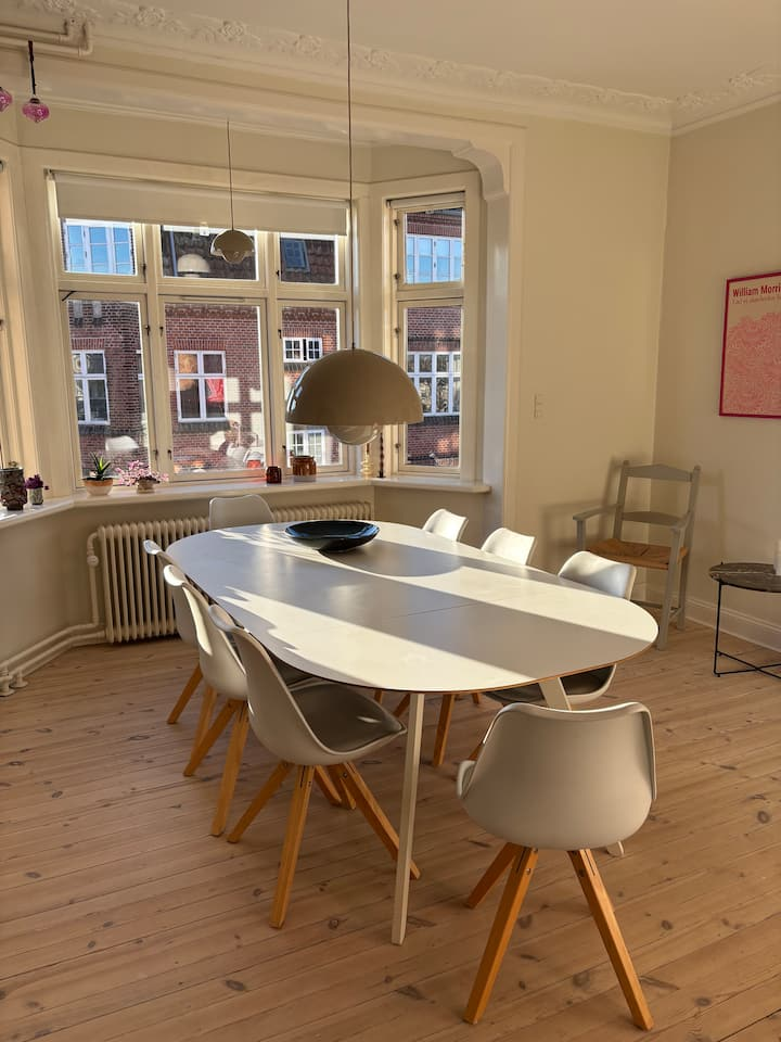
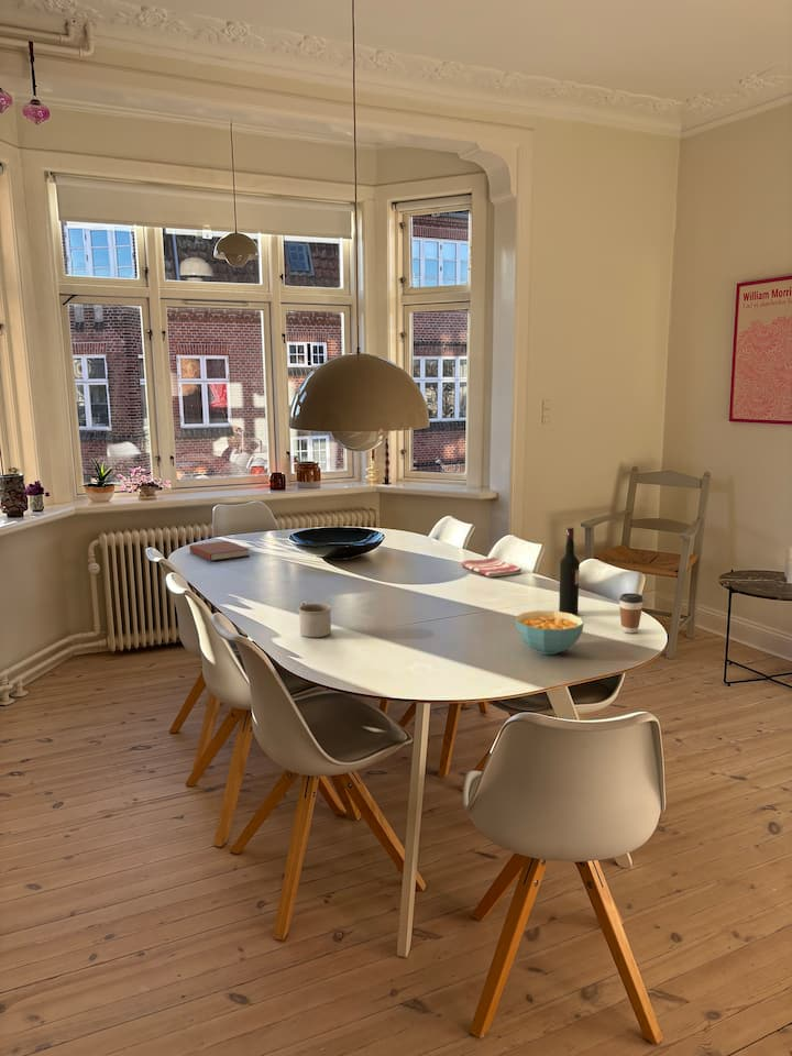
+ dish towel [460,557,522,578]
+ coffee cup [618,592,645,635]
+ wine bottle [558,526,581,616]
+ mug [297,601,332,638]
+ notebook [188,540,251,562]
+ cereal bowl [515,609,585,656]
